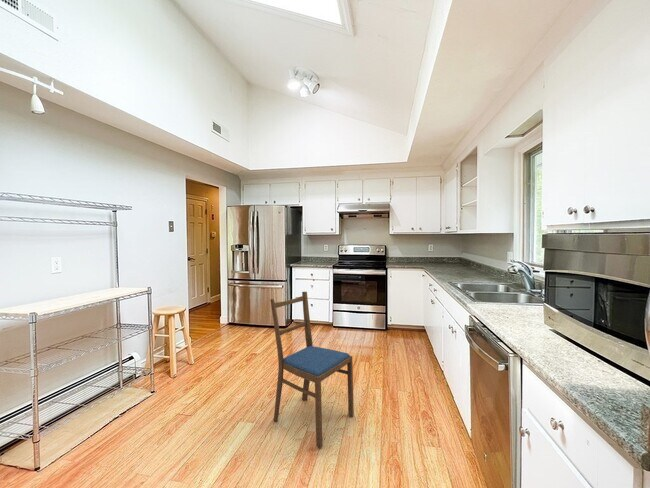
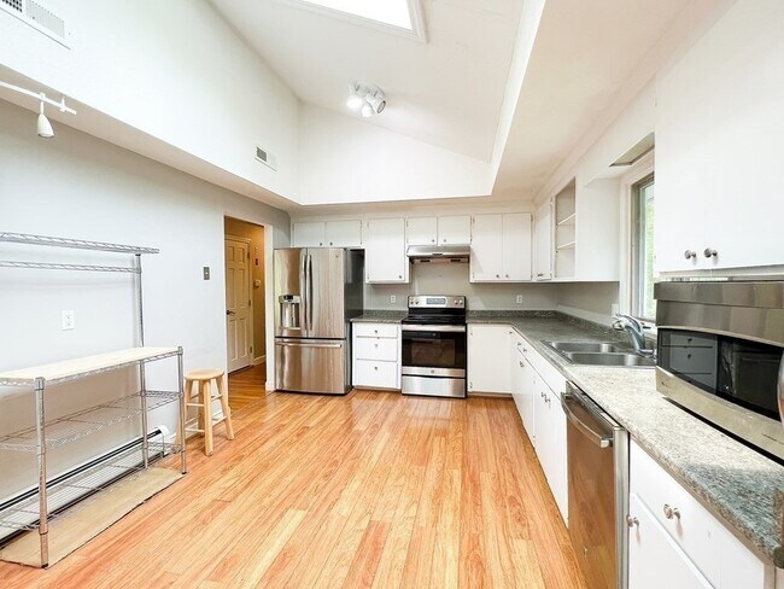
- dining chair [270,291,355,449]
